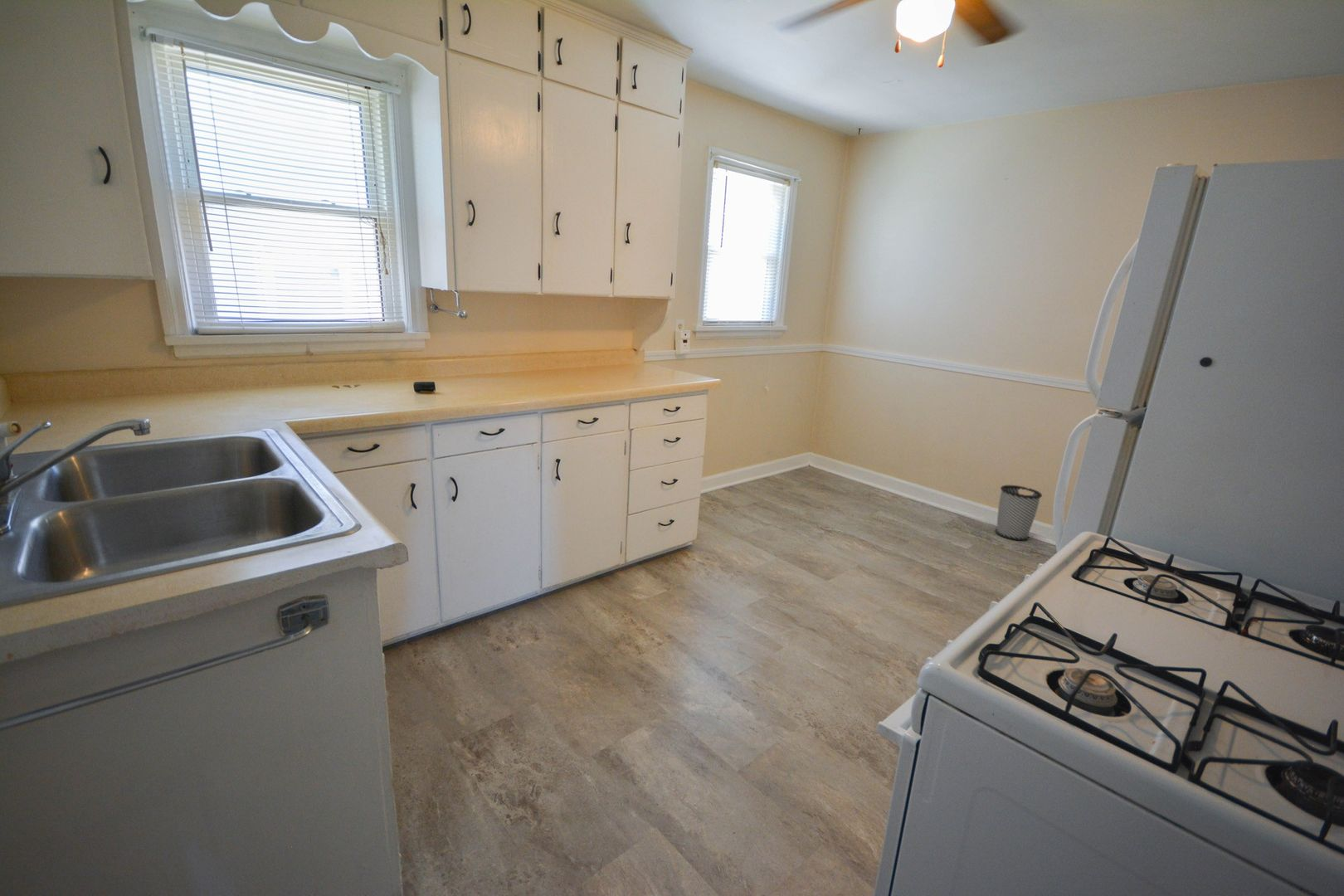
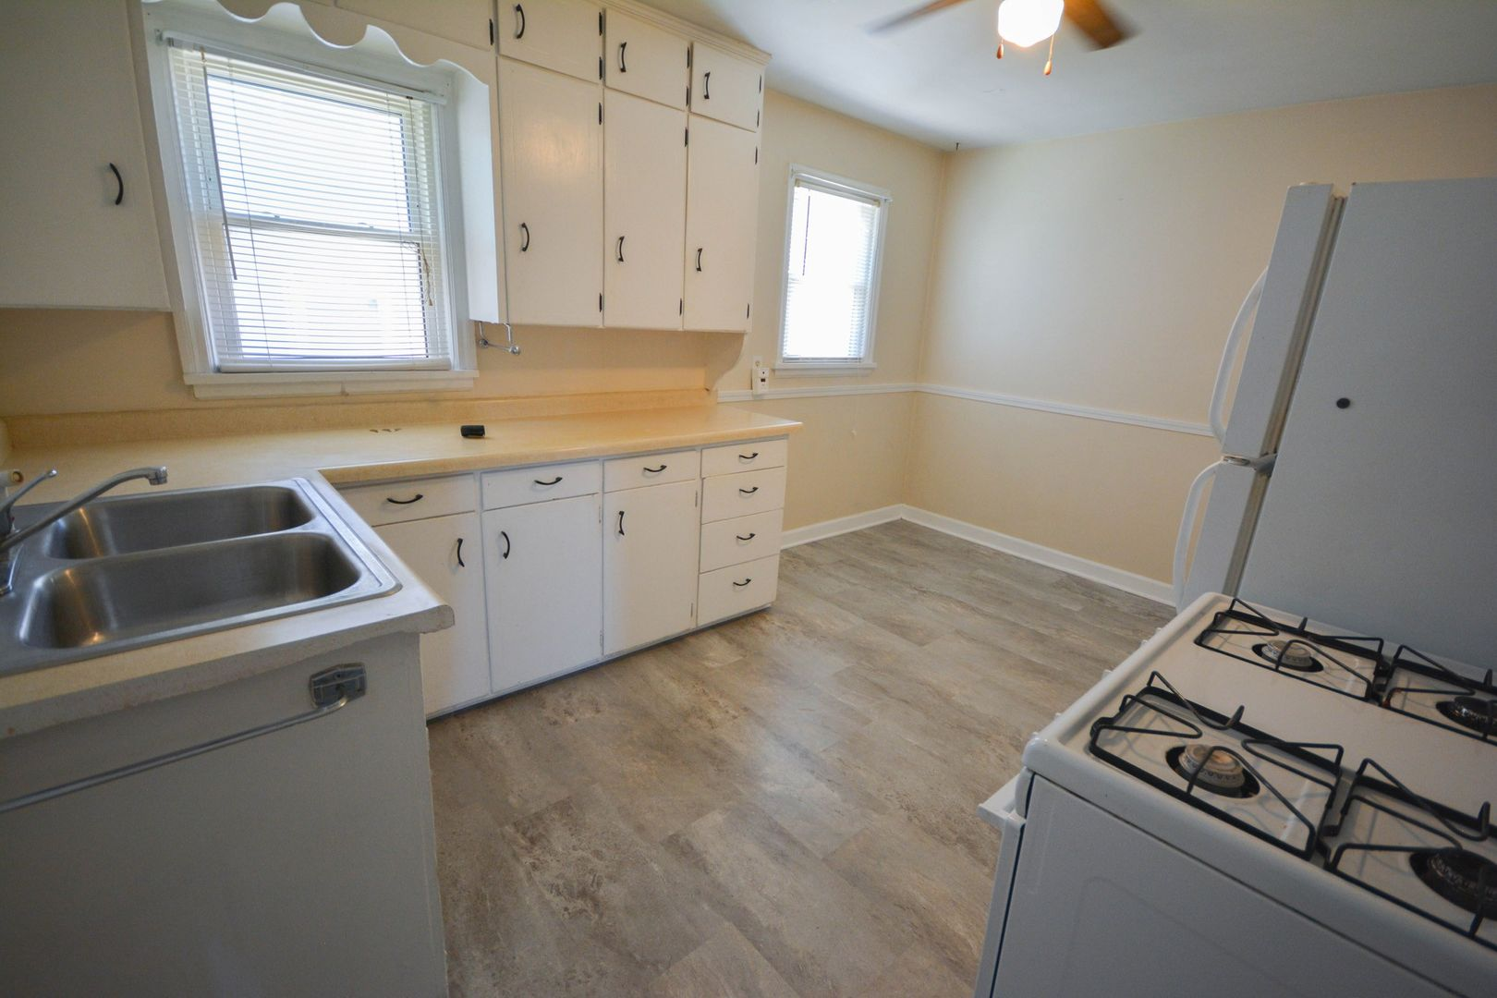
- wastebasket [995,485,1043,542]
